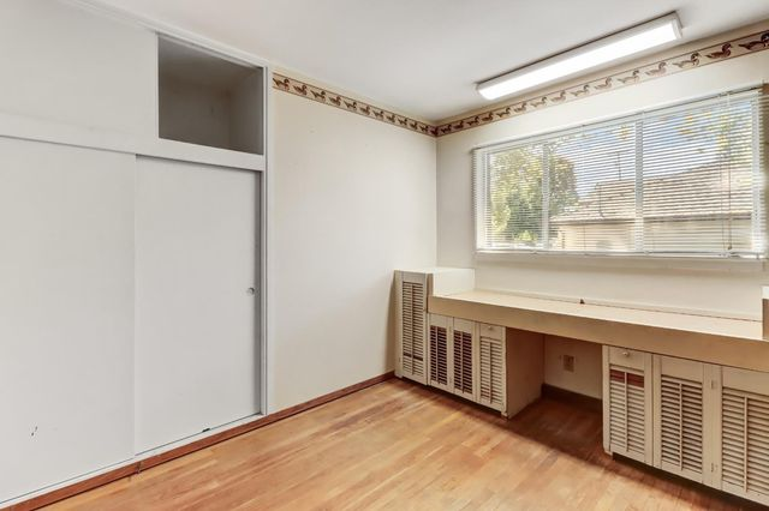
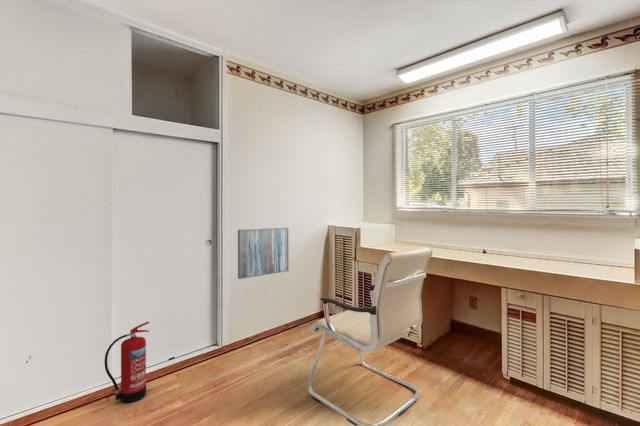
+ office chair [307,246,433,426]
+ wall art [237,227,290,280]
+ fire extinguisher [104,321,150,404]
